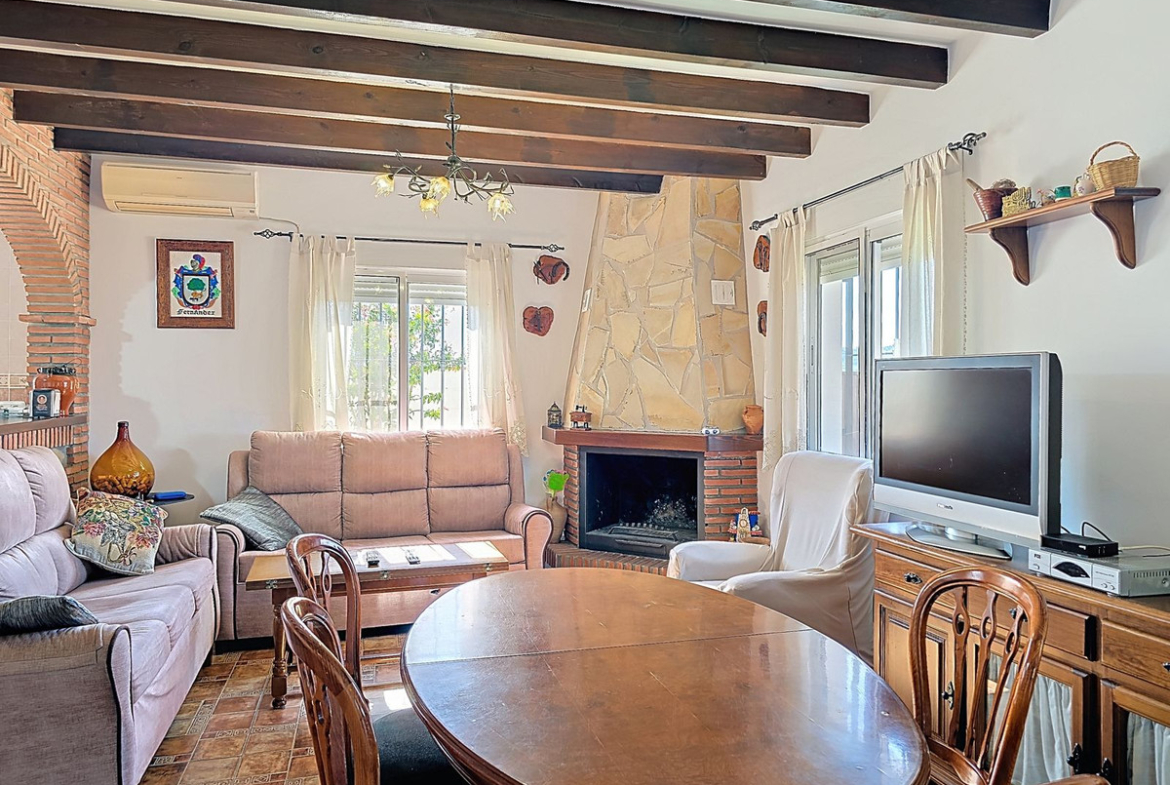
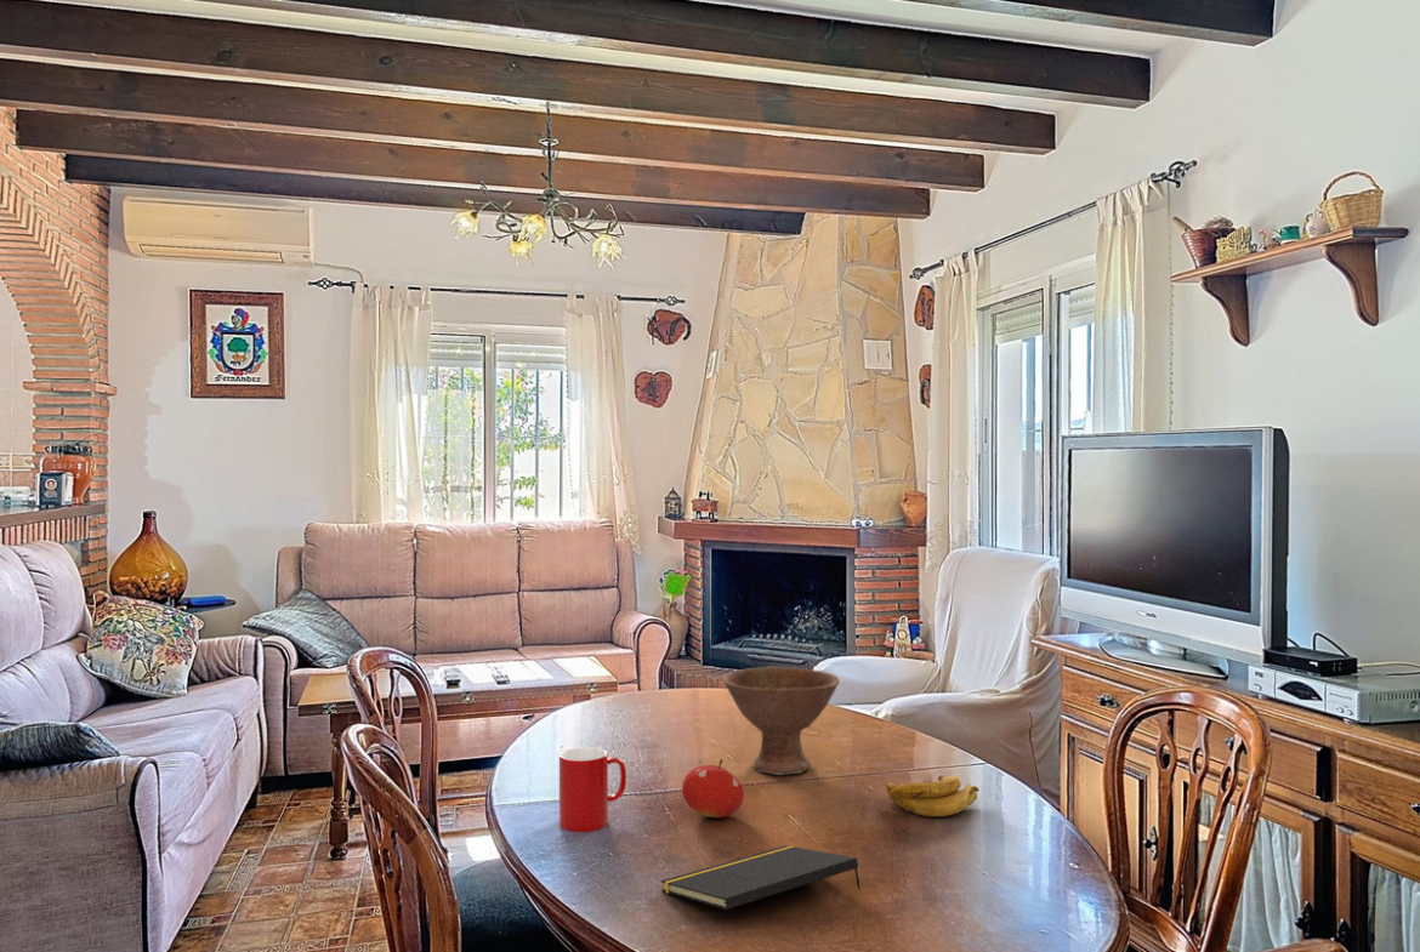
+ banana [885,775,979,817]
+ bowl [720,666,841,776]
+ fruit [681,758,745,819]
+ cup [558,746,627,833]
+ notepad [660,844,862,911]
